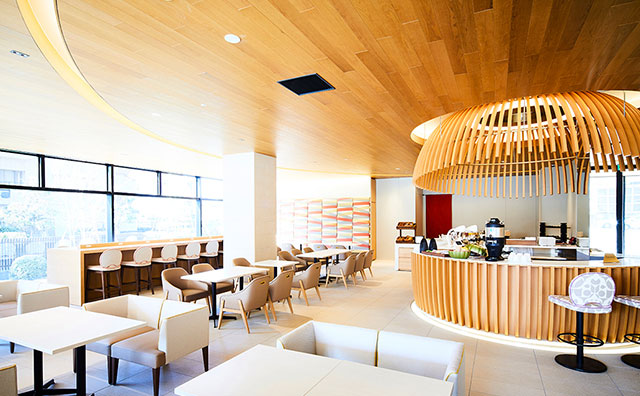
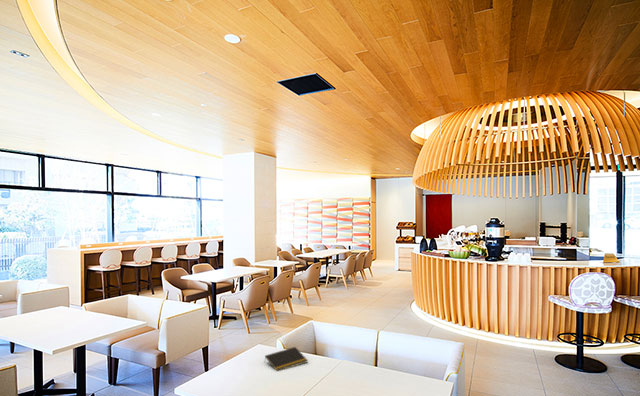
+ notepad [263,346,309,372]
